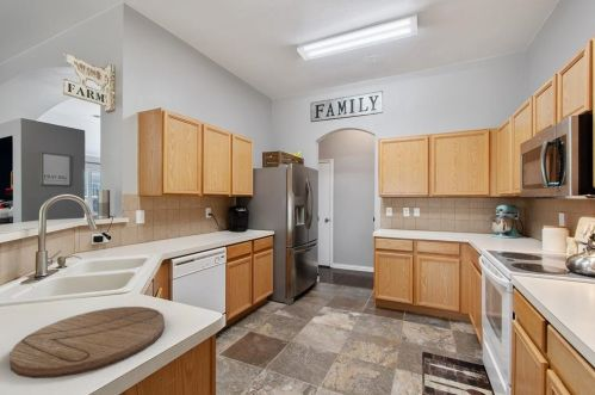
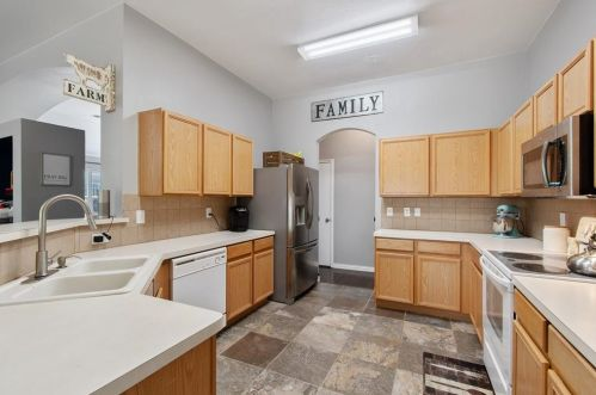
- cutting board [10,305,166,379]
